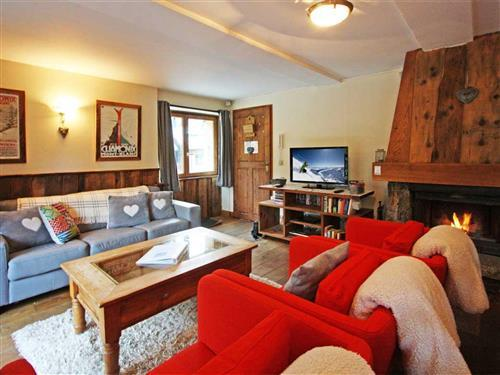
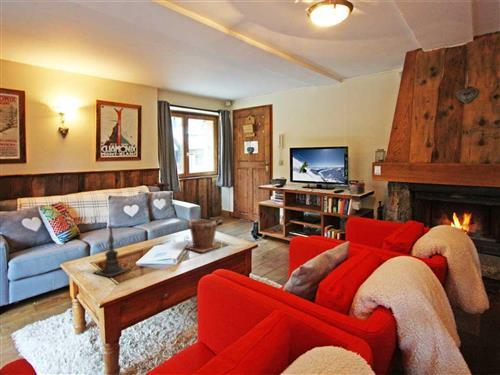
+ candle holder [92,218,131,278]
+ plant pot [184,218,221,253]
